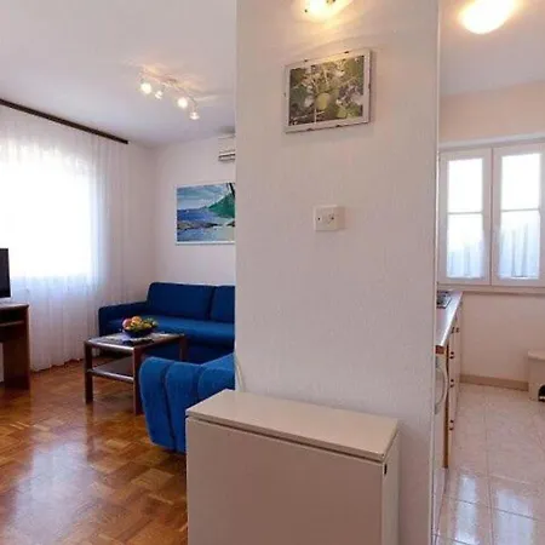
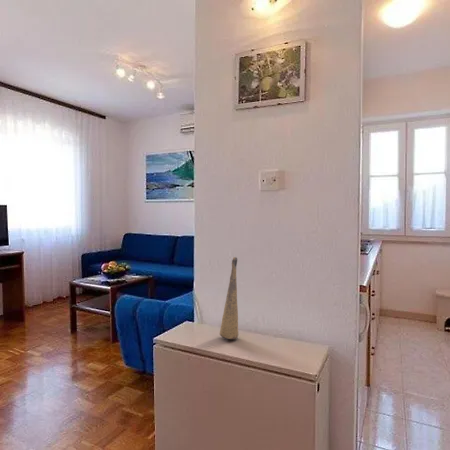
+ decorative vase [219,256,240,340]
